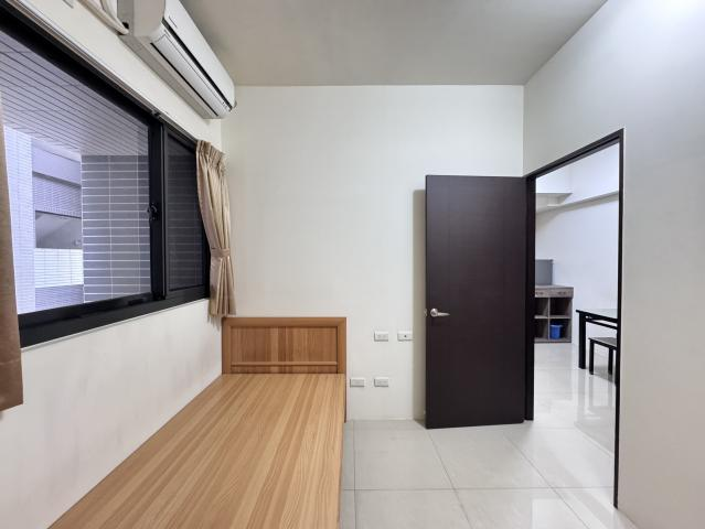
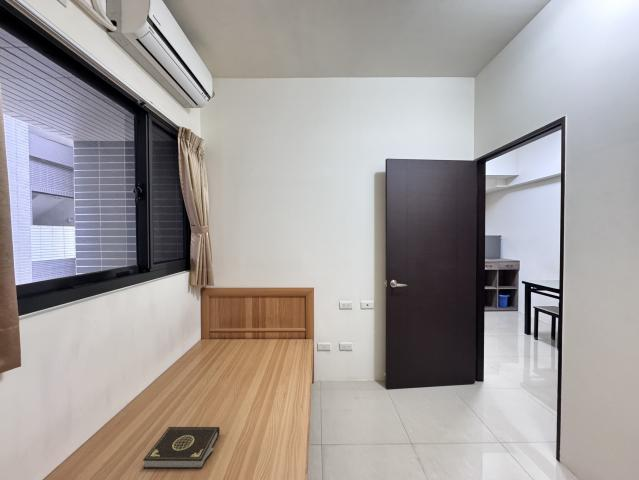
+ book [142,426,221,470]
